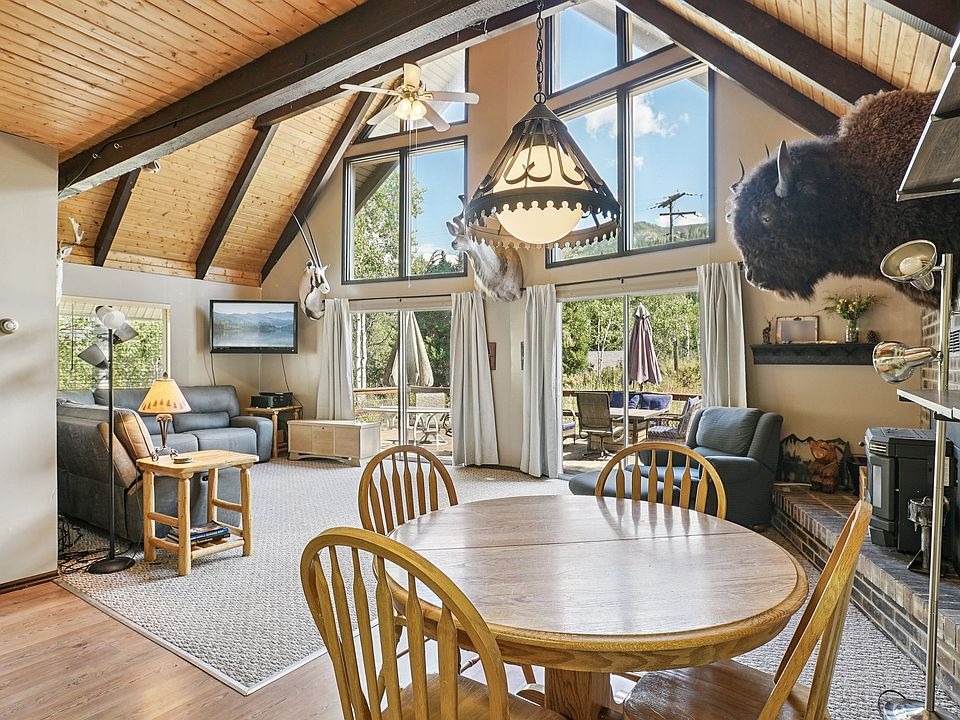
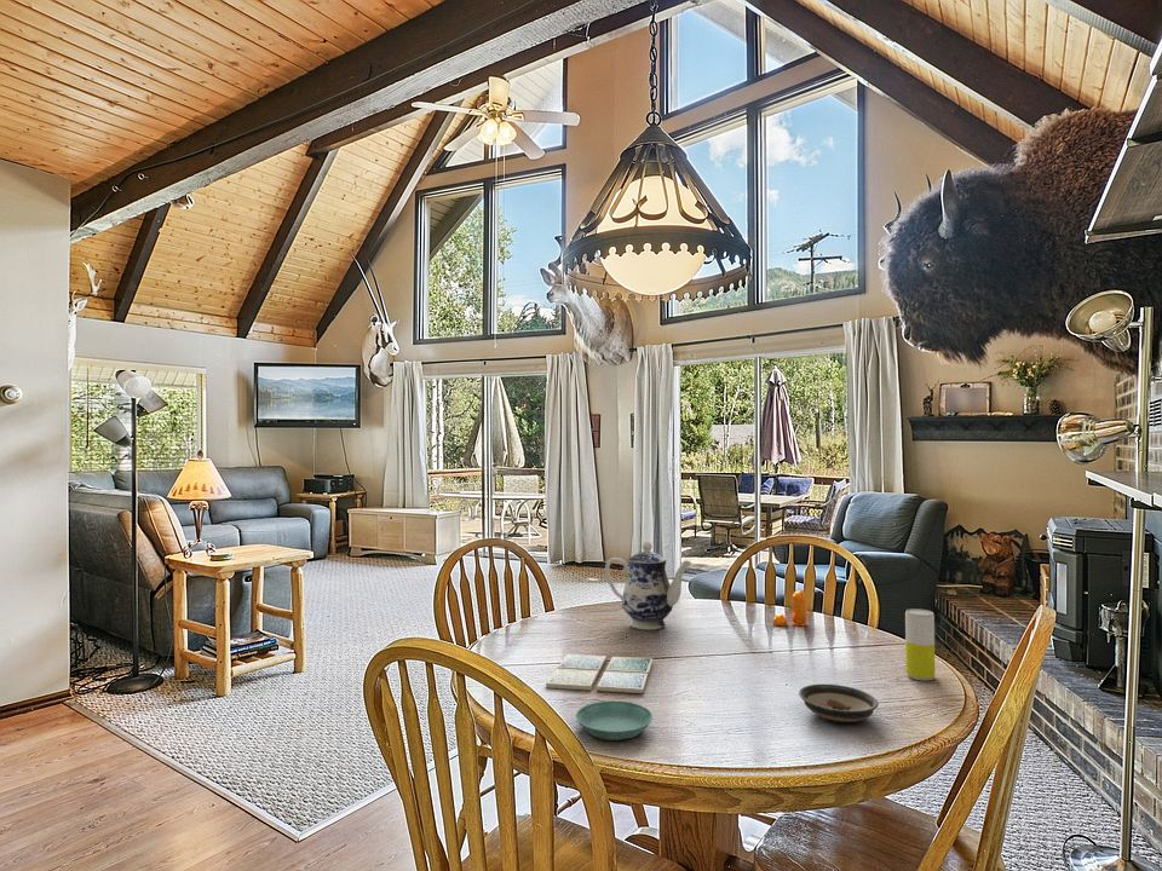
+ saucer [575,699,654,742]
+ beverage can [904,607,936,681]
+ pepper shaker [772,589,809,628]
+ drink coaster [545,653,654,694]
+ saucer [798,683,880,723]
+ teapot [604,541,692,631]
